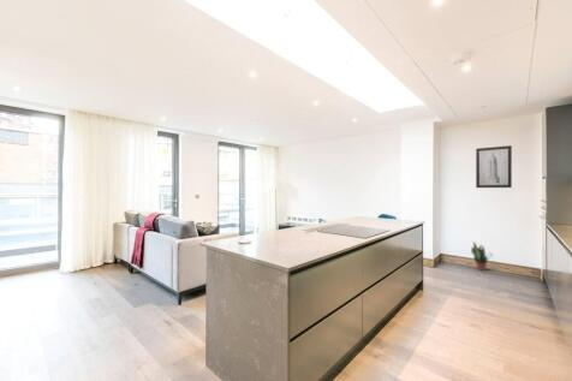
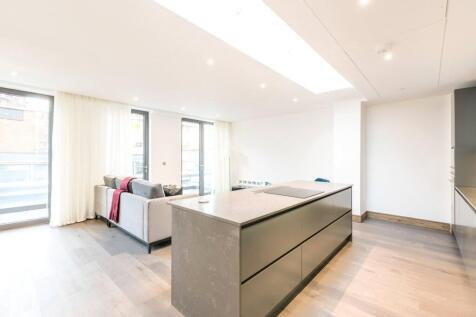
- potted plant [470,240,494,272]
- wall art [475,144,513,189]
